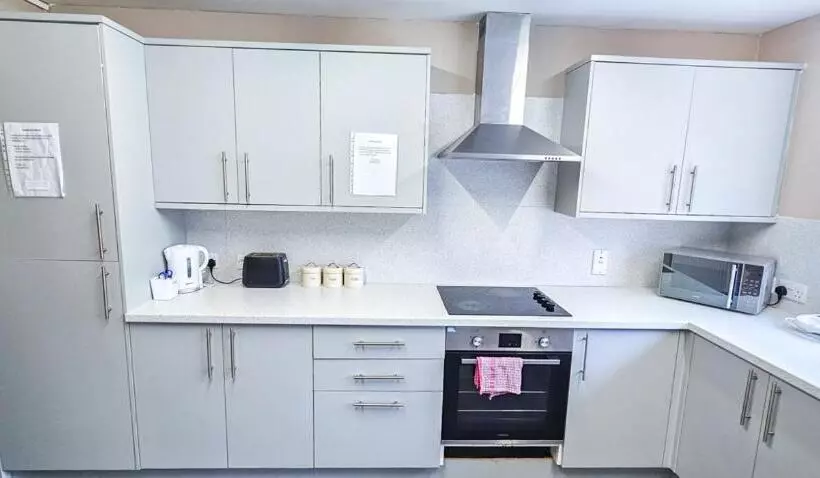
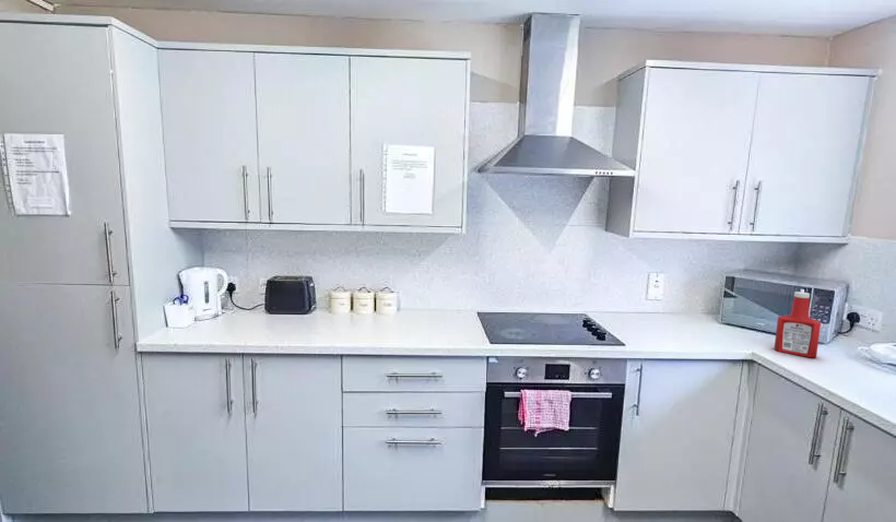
+ soap bottle [774,290,822,358]
